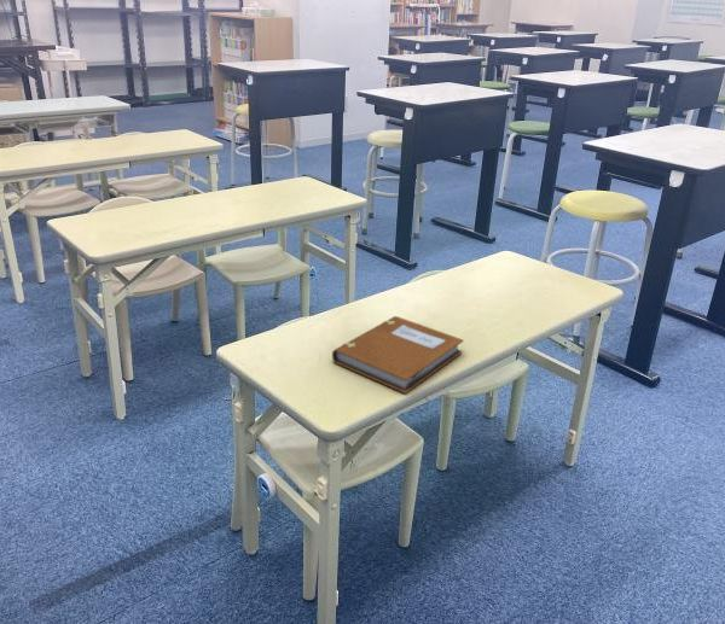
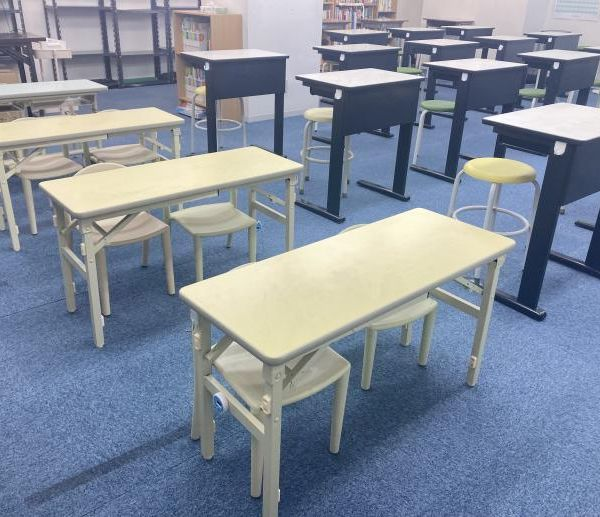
- notebook [331,315,464,395]
